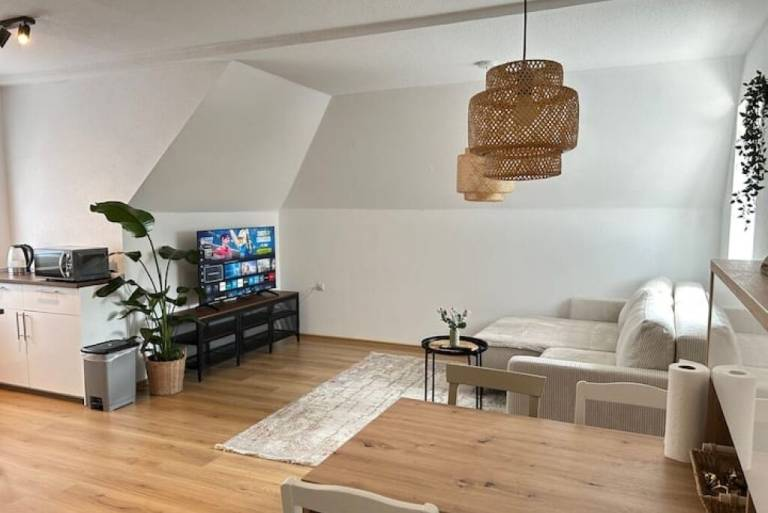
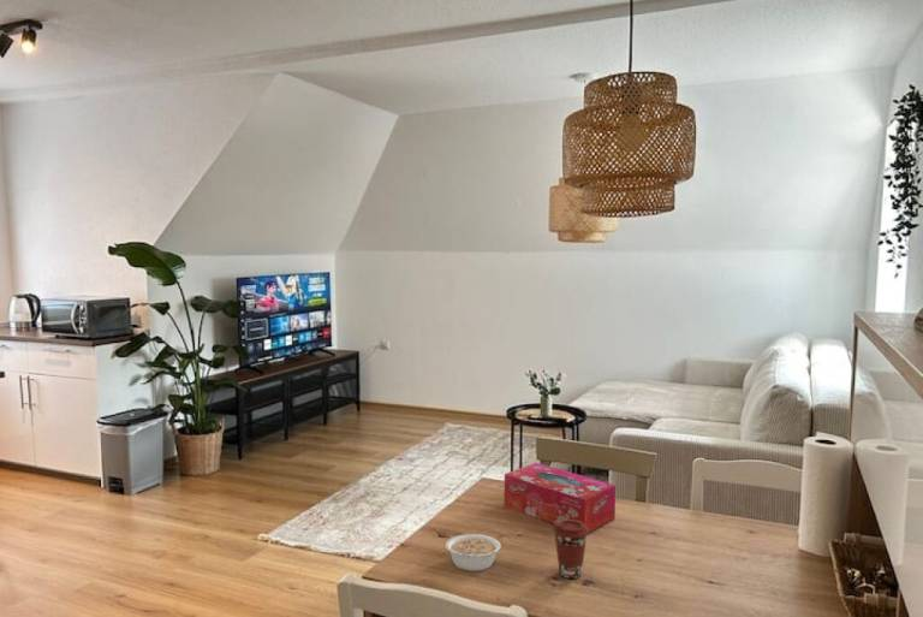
+ coffee cup [552,520,589,580]
+ tissue box [504,462,617,534]
+ legume [445,533,502,572]
